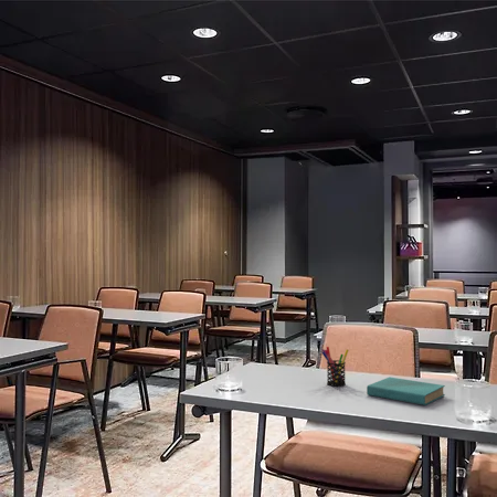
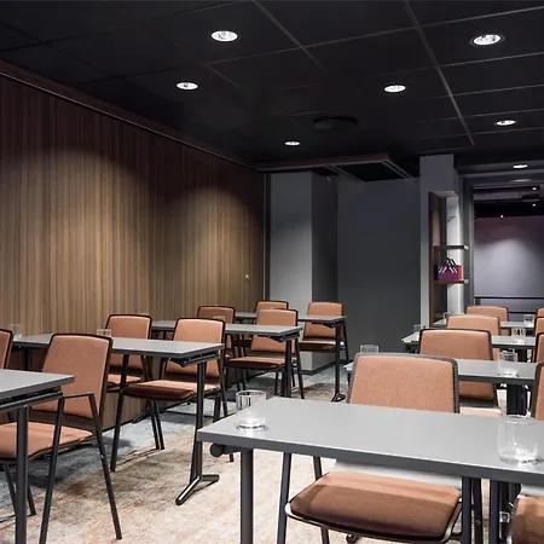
- book [366,376,446,406]
- pen holder [321,346,349,388]
